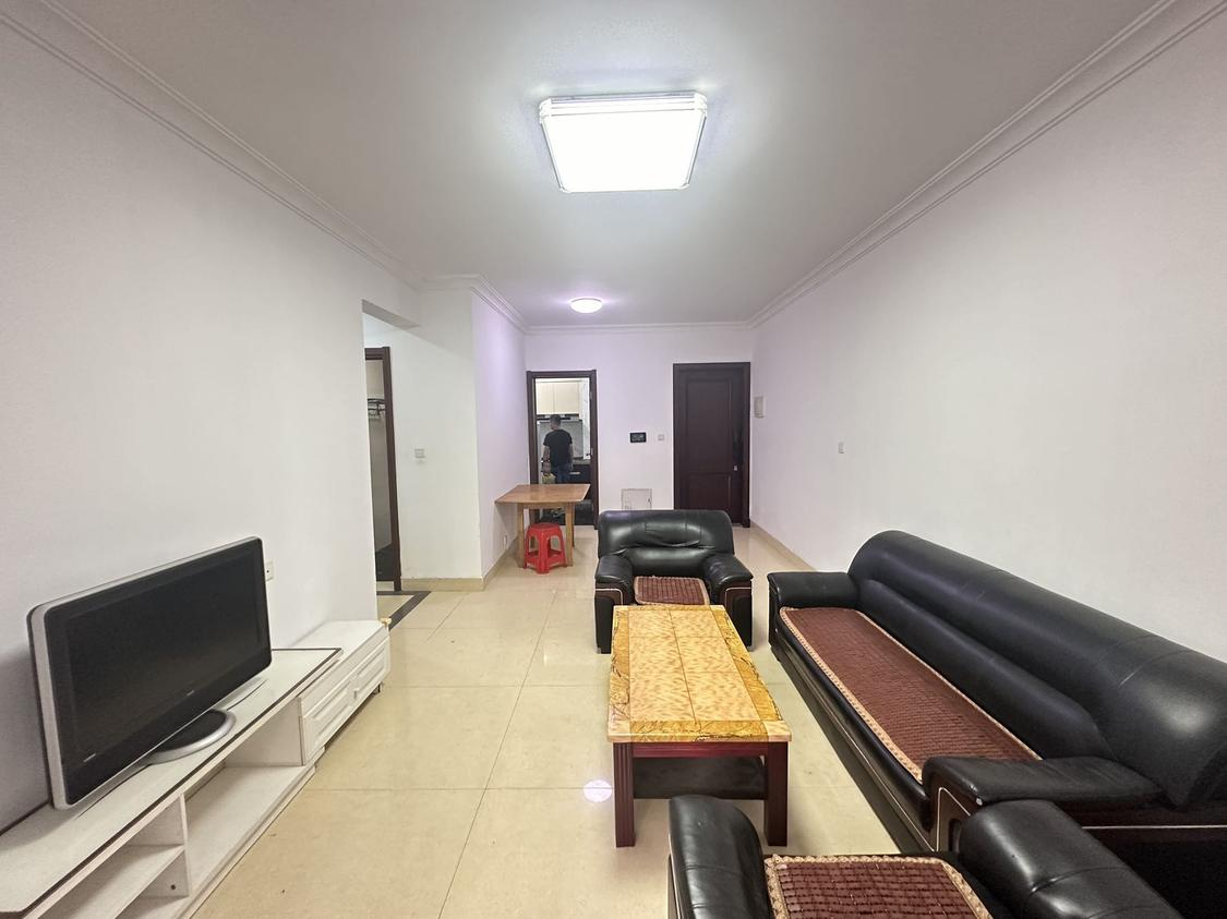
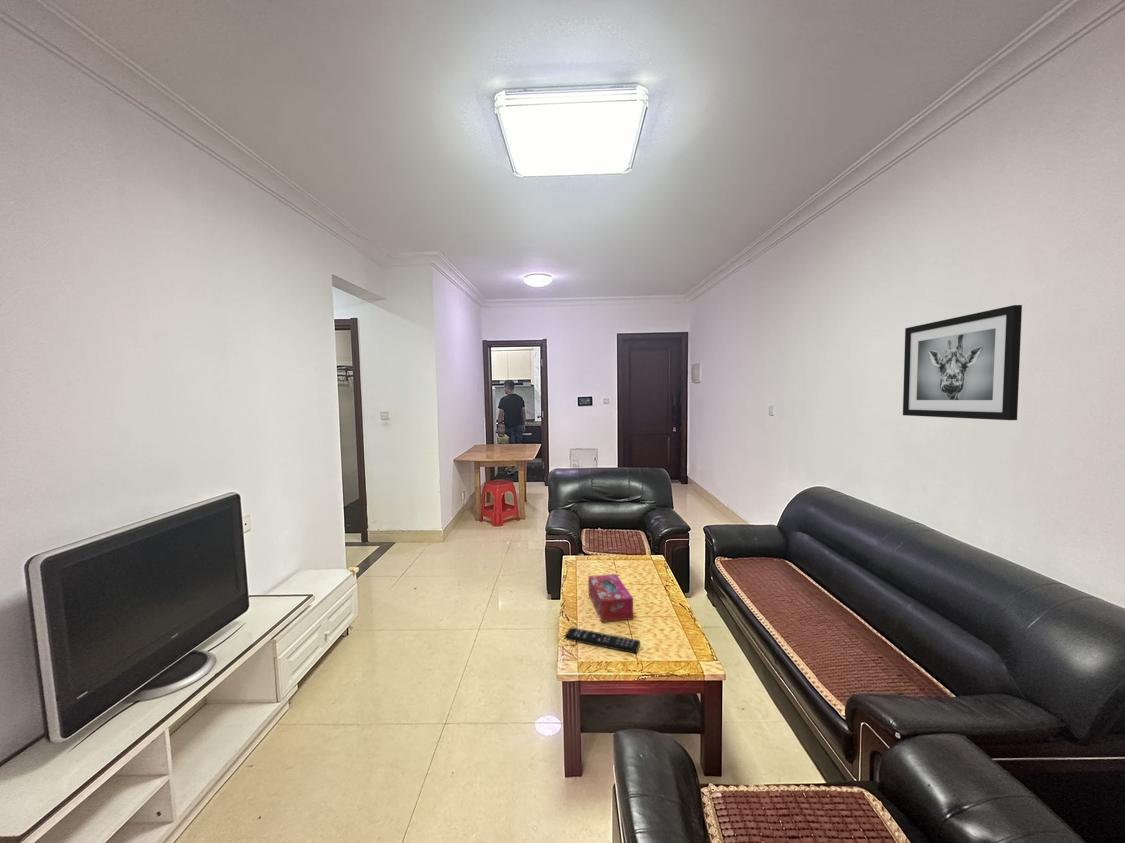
+ tissue box [587,573,634,623]
+ wall art [902,304,1023,421]
+ remote control [563,626,641,655]
